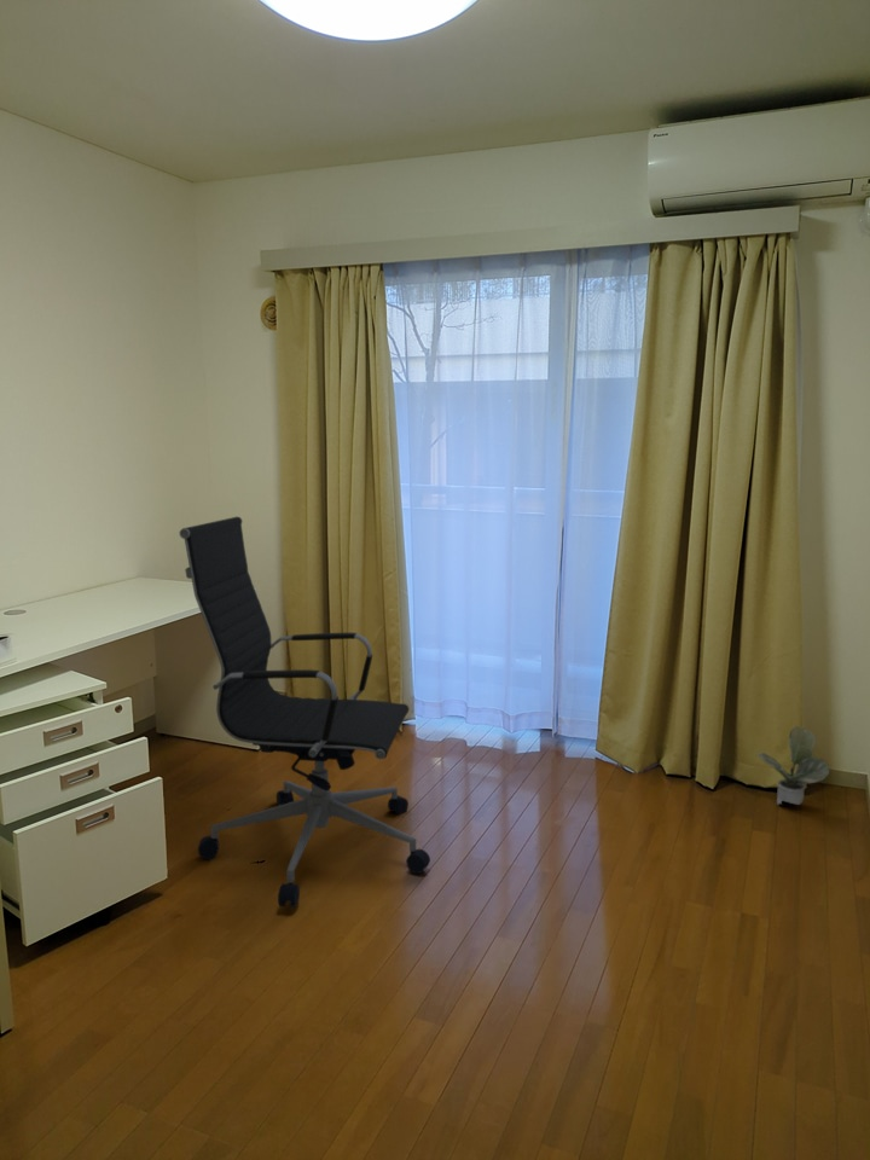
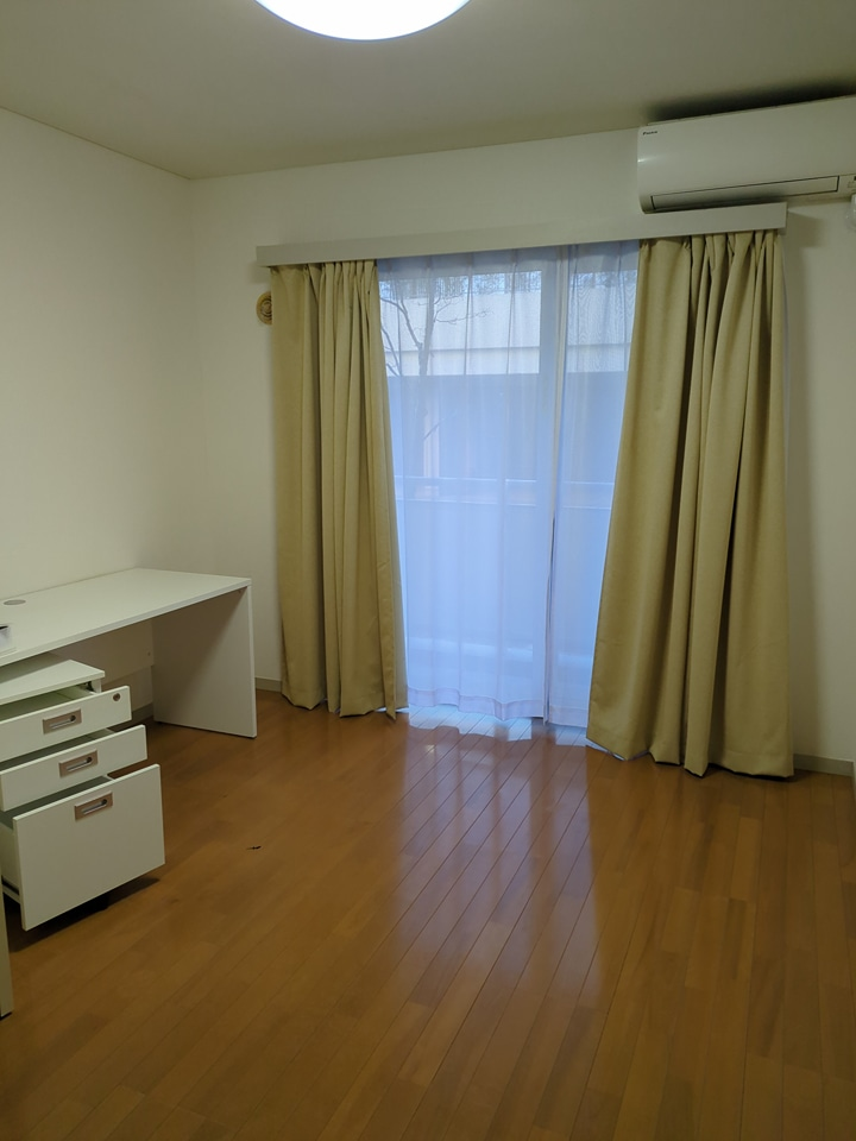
- office chair [178,516,431,909]
- potted plant [756,725,830,806]
